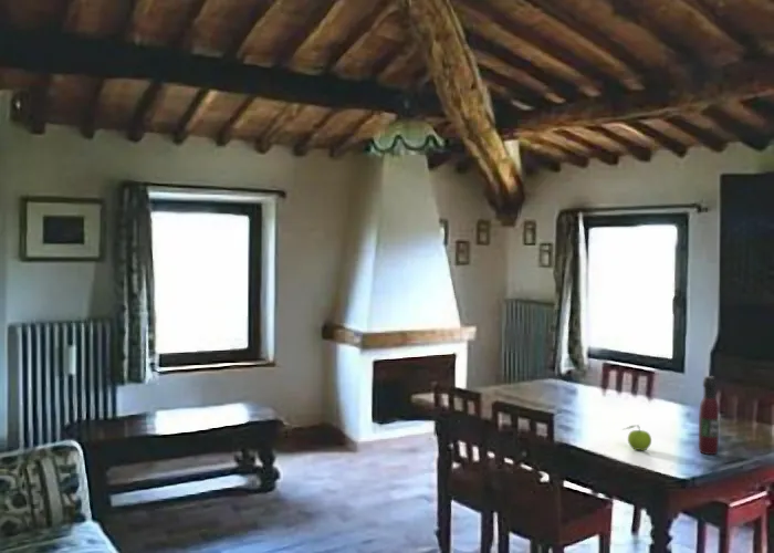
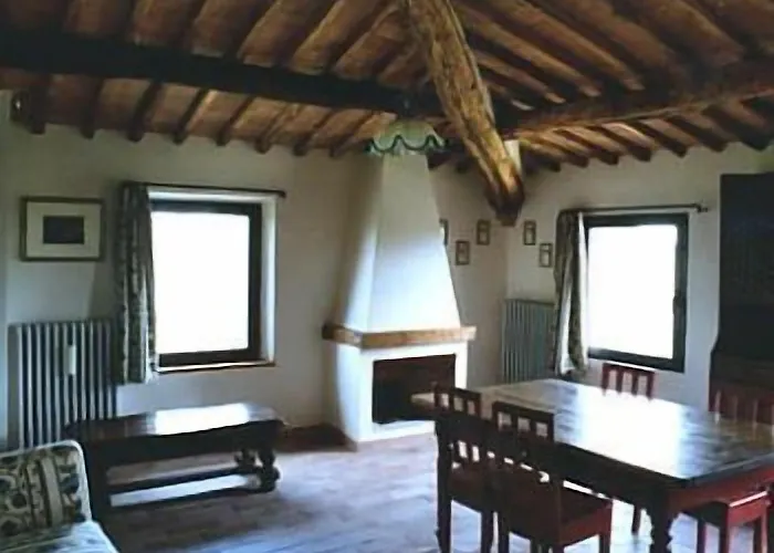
- fruit [620,424,652,451]
- wine bottle [698,375,720,456]
